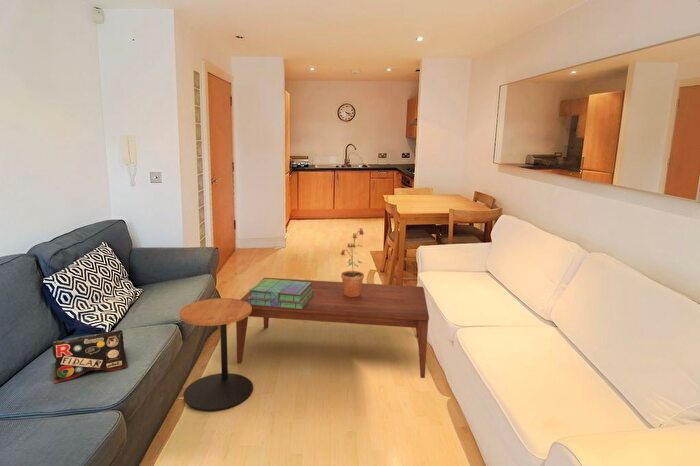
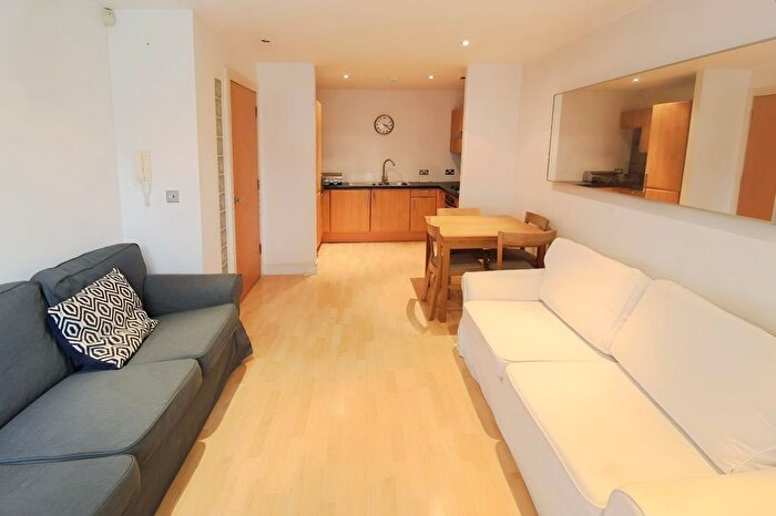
- potted plant [339,227,366,297]
- stack of books [248,279,313,309]
- side table [178,297,254,412]
- coffee table [235,277,430,379]
- laptop [51,329,129,384]
